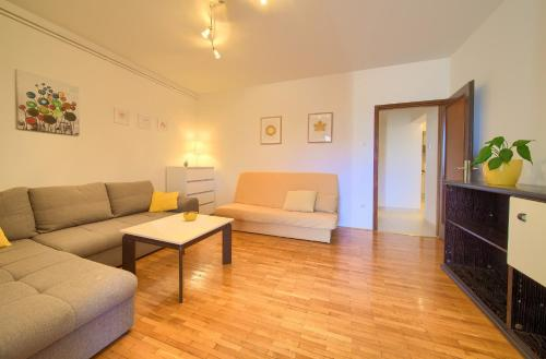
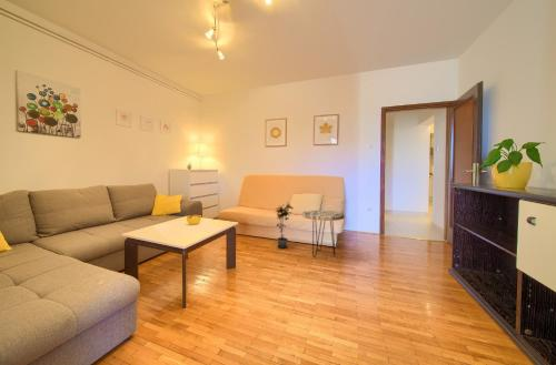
+ potted plant [275,201,295,250]
+ side table [301,210,346,258]
